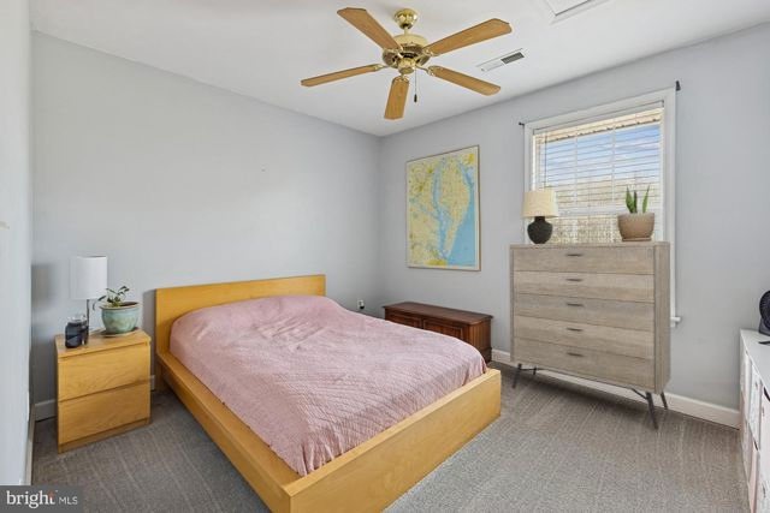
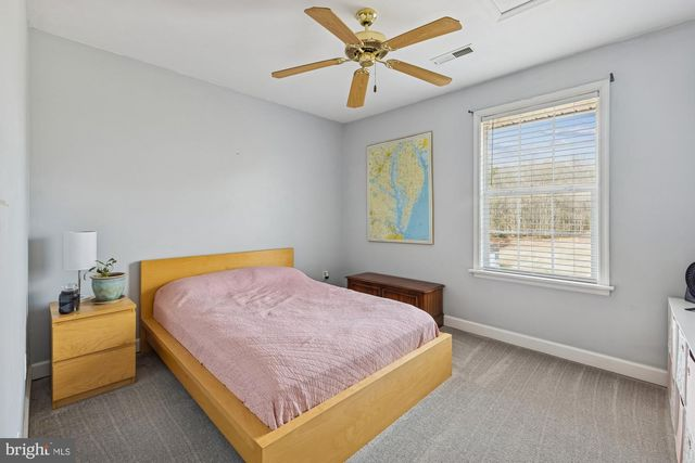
- potted plant [616,181,656,241]
- table lamp [520,189,561,244]
- dresser [509,240,671,430]
